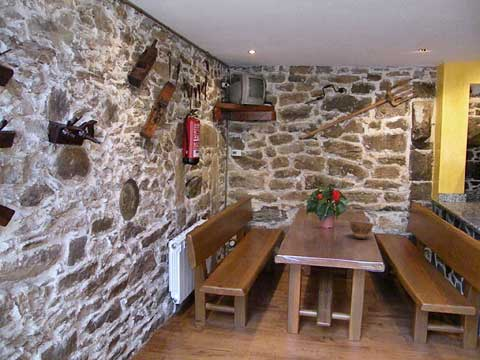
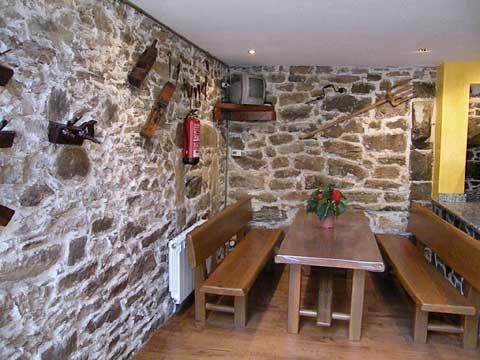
- decorative plate [118,177,140,222]
- bowl [344,220,379,239]
